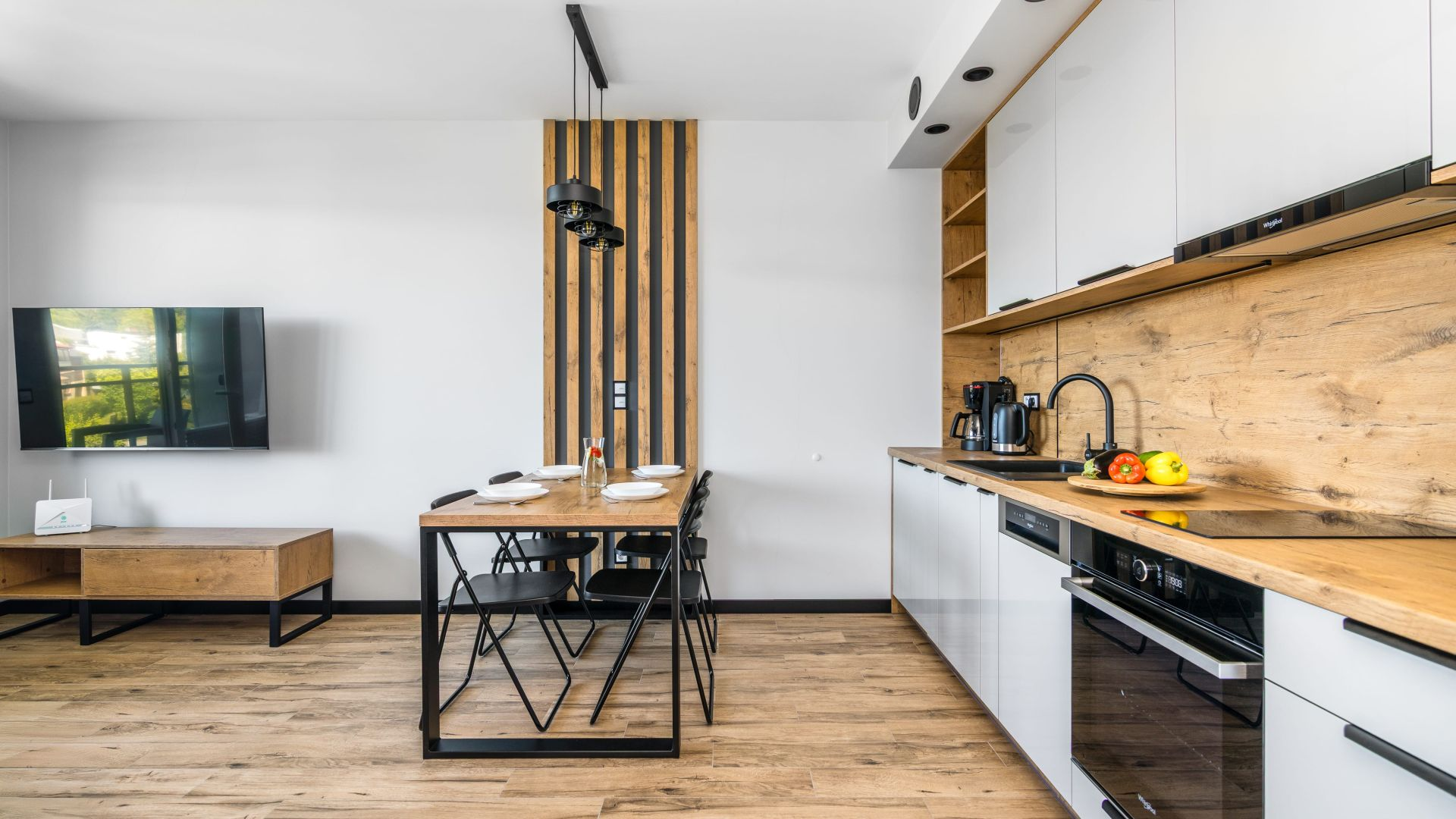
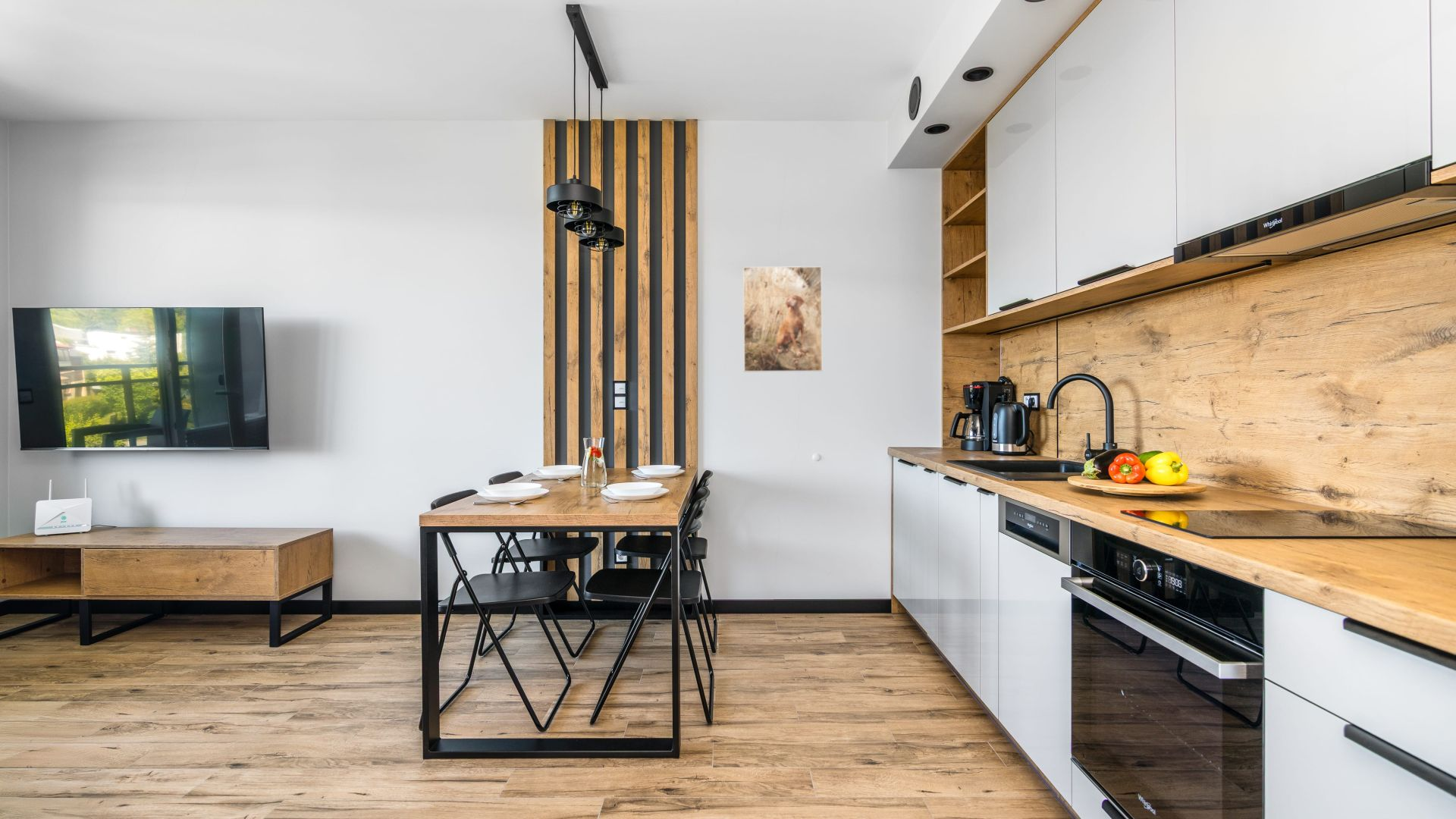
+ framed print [742,265,823,373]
